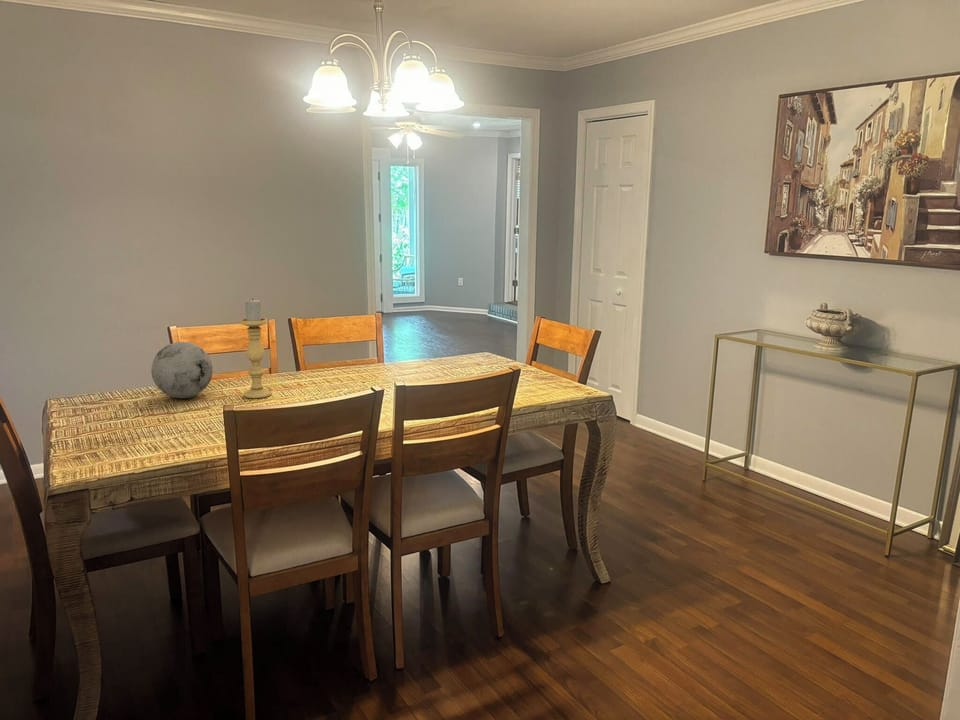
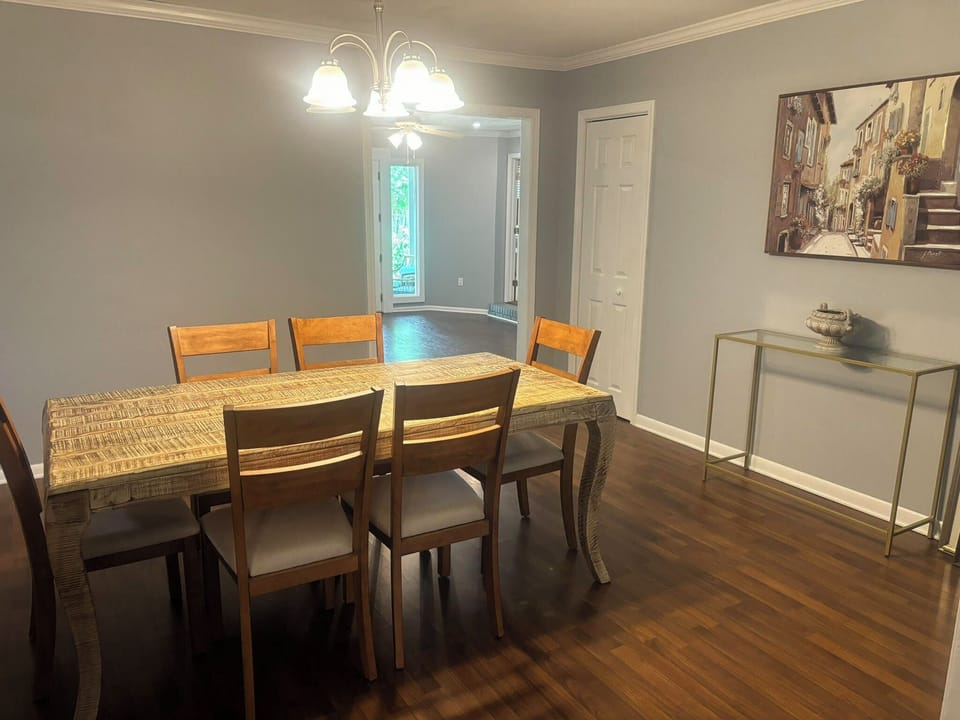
- decorative orb [150,341,213,399]
- candle holder [239,298,272,399]
